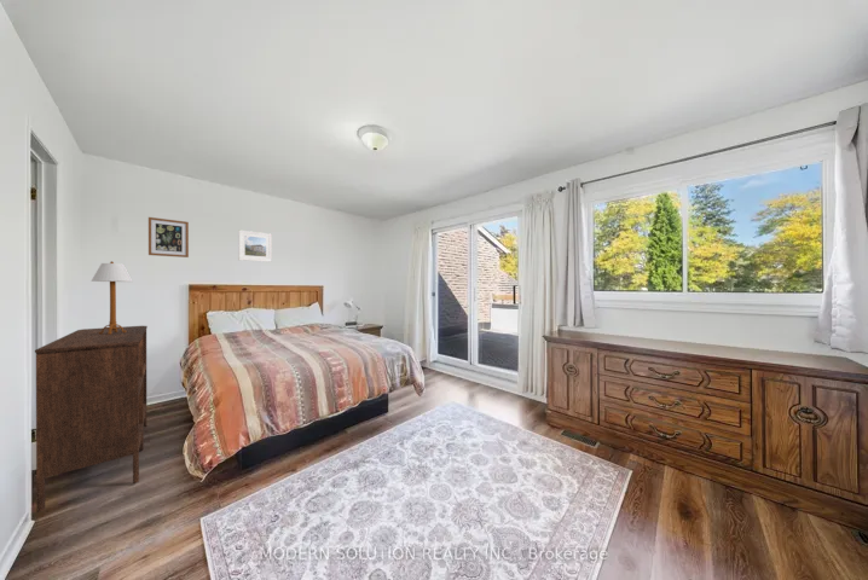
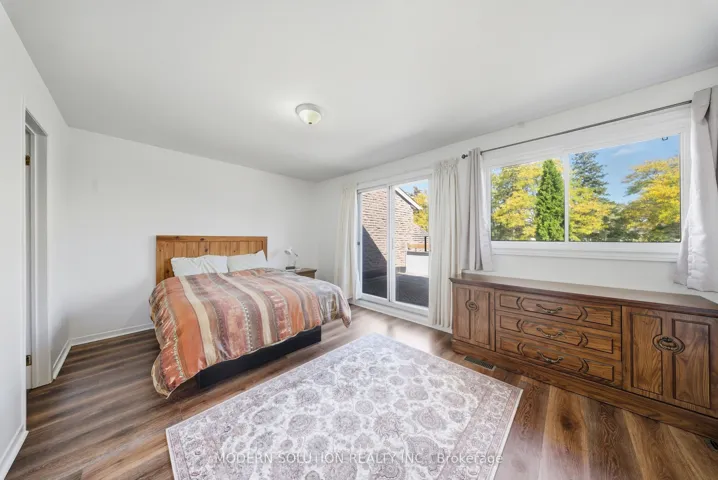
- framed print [237,230,273,263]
- shelving unit [34,325,149,514]
- wall art [147,216,190,259]
- table lamp [89,260,134,335]
